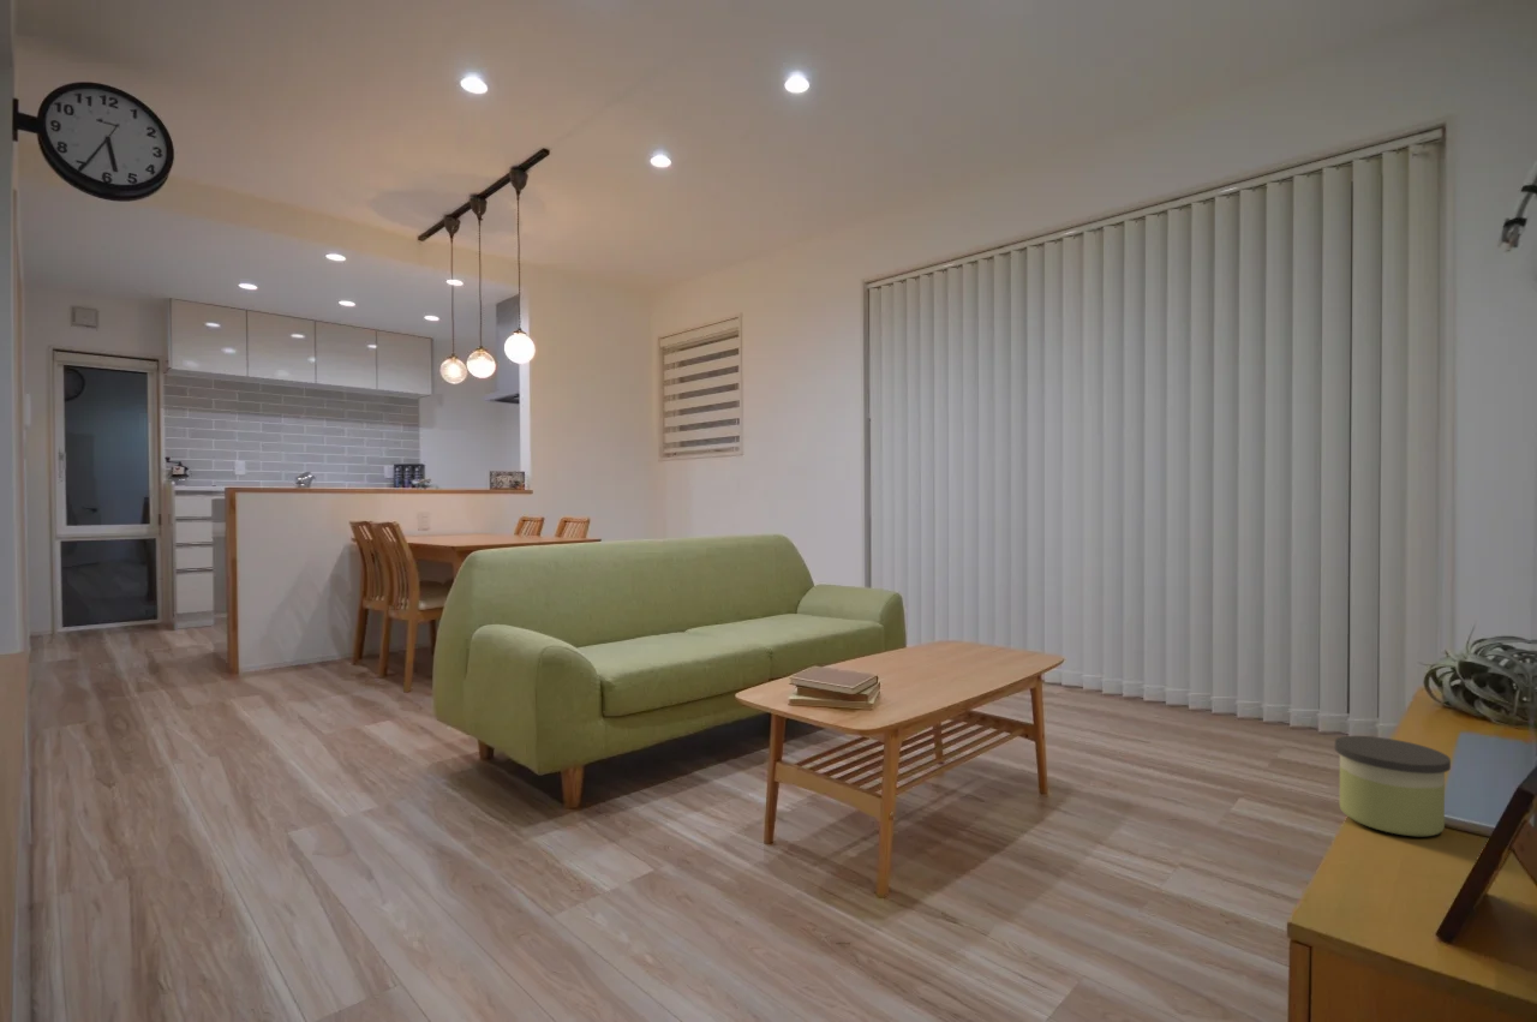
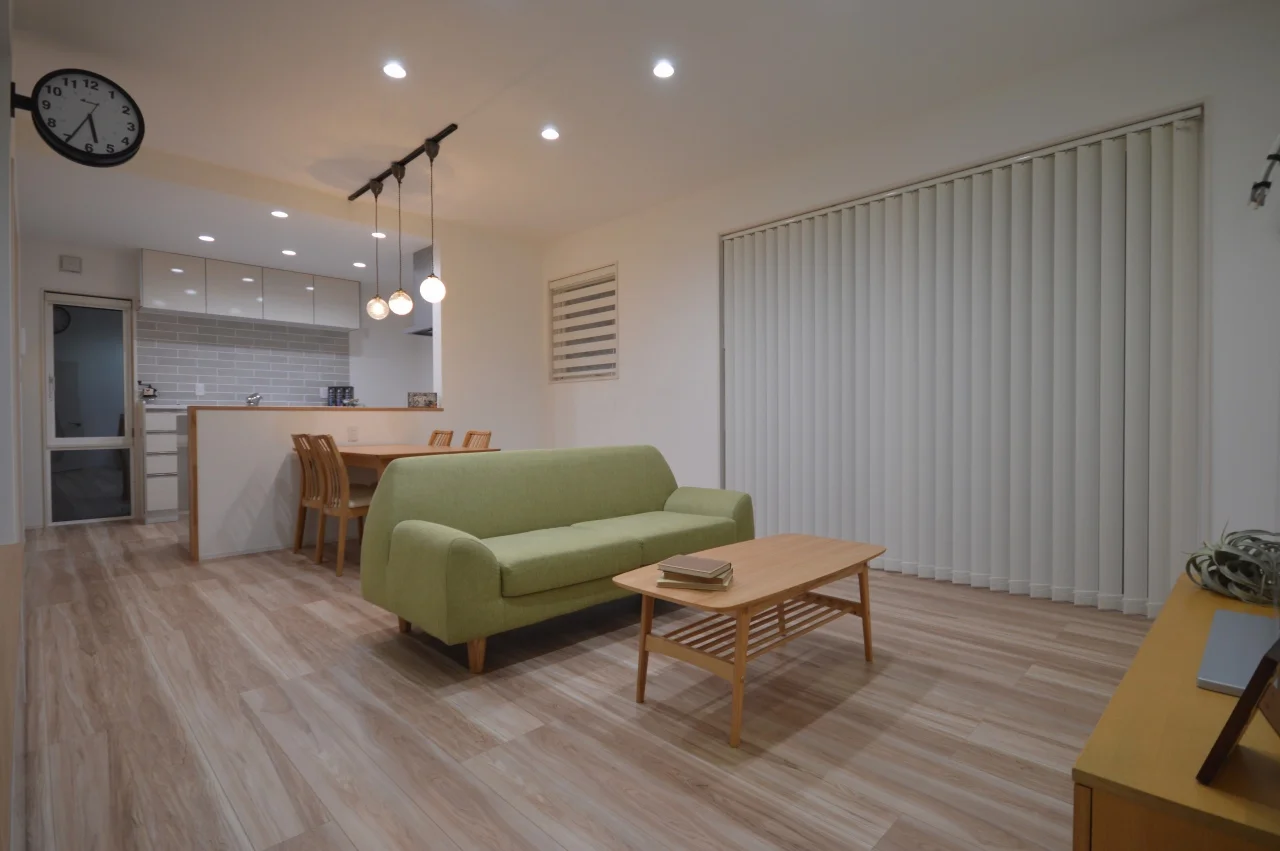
- candle [1334,735,1452,837]
